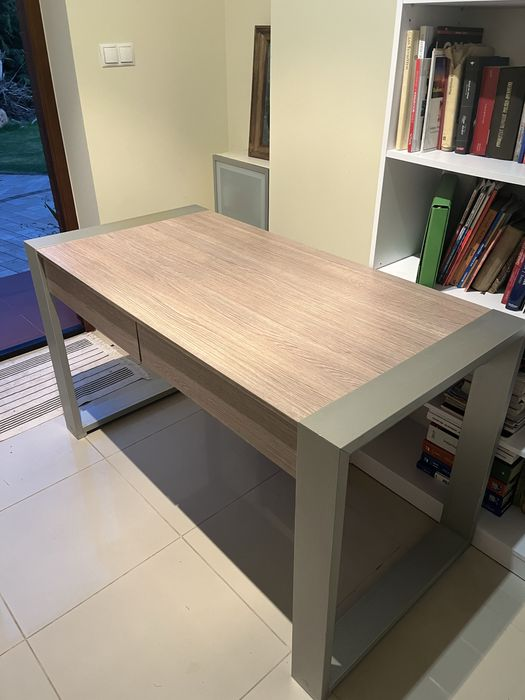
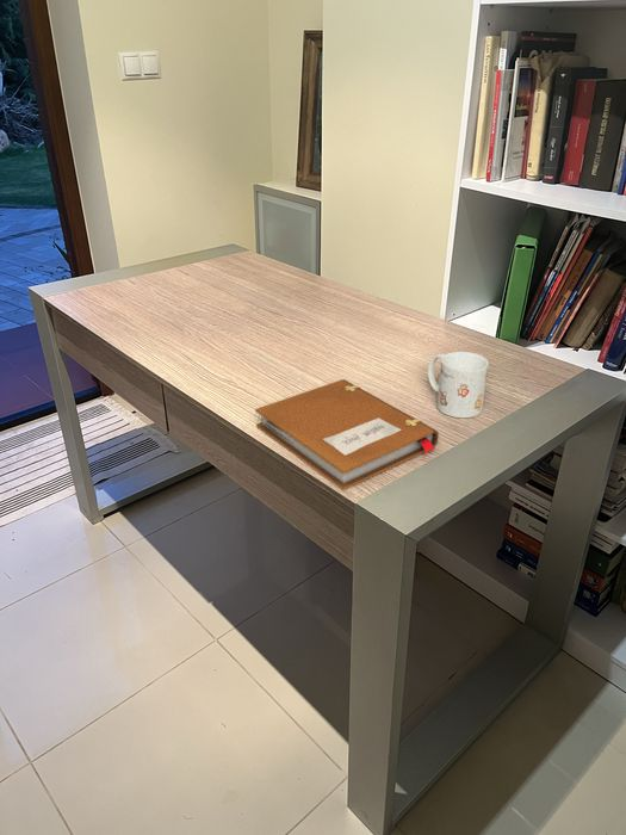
+ notebook [254,378,440,491]
+ mug [427,351,490,419]
